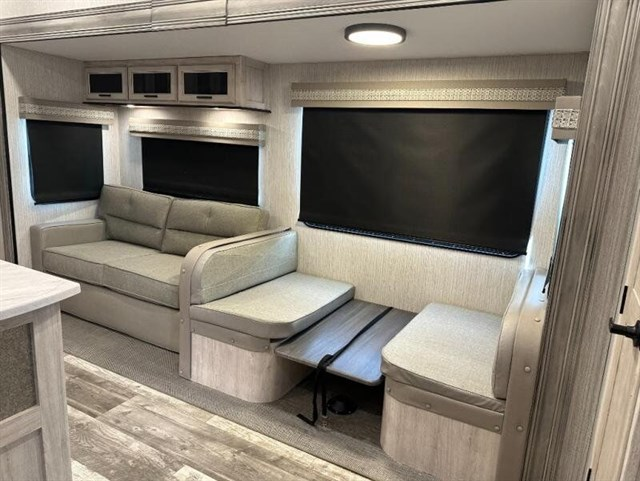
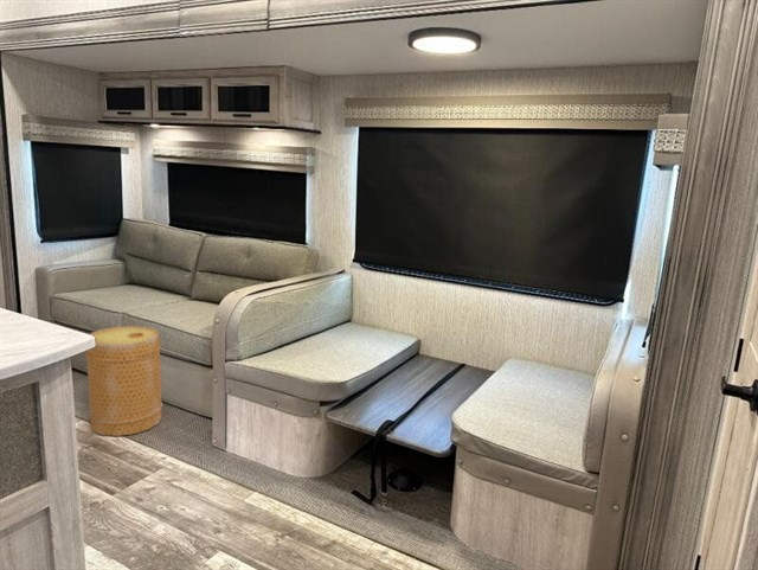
+ basket [84,325,163,437]
